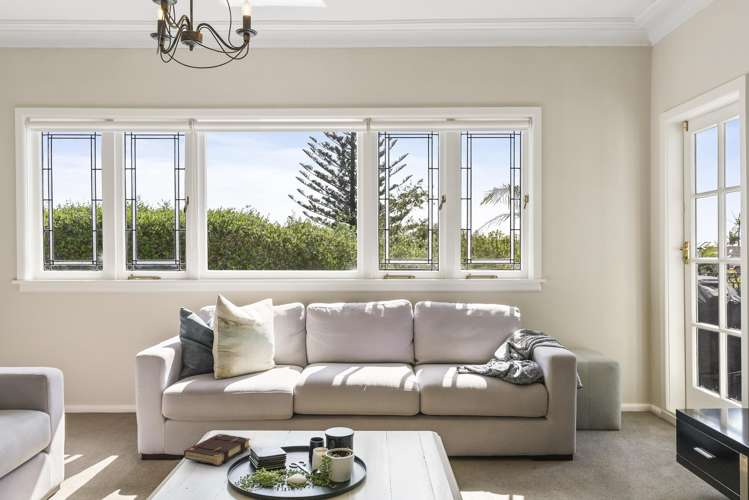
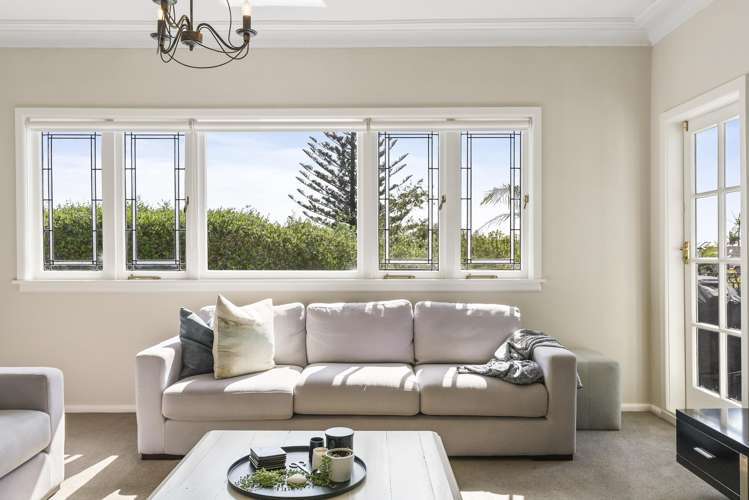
- book [183,433,252,466]
